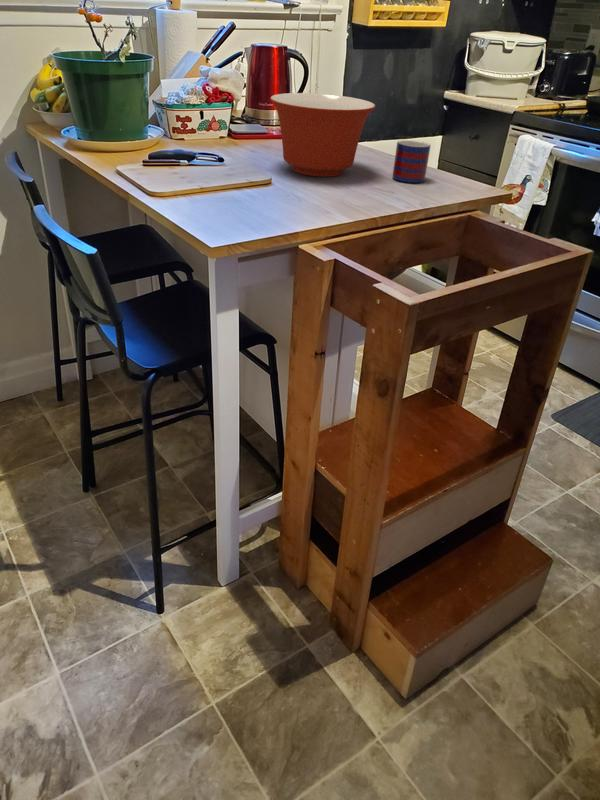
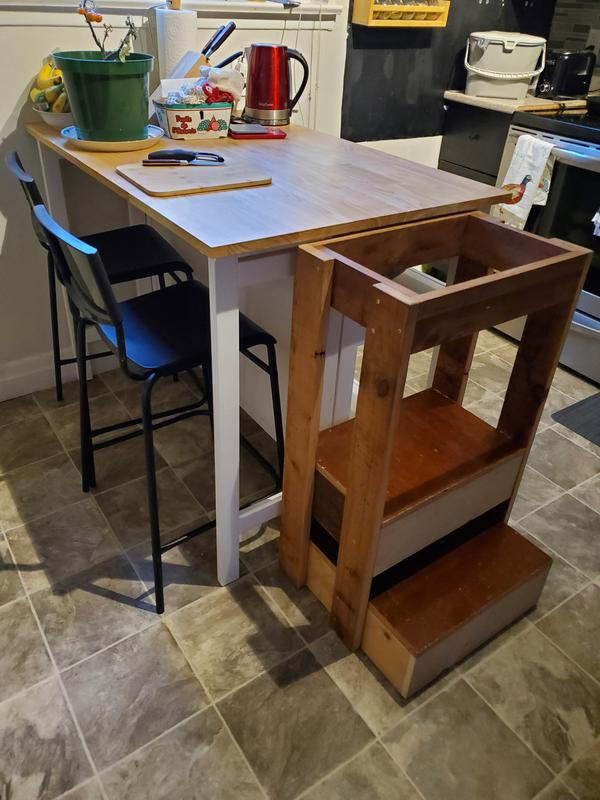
- mixing bowl [269,92,376,178]
- mug [391,139,432,184]
